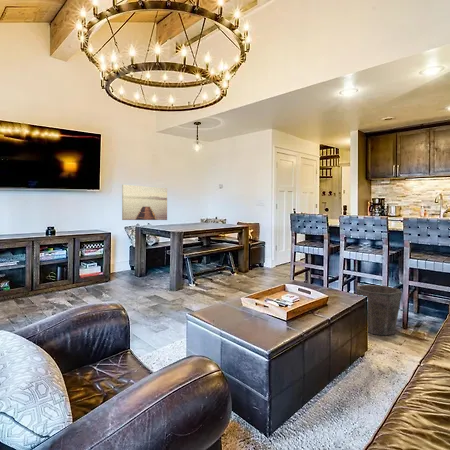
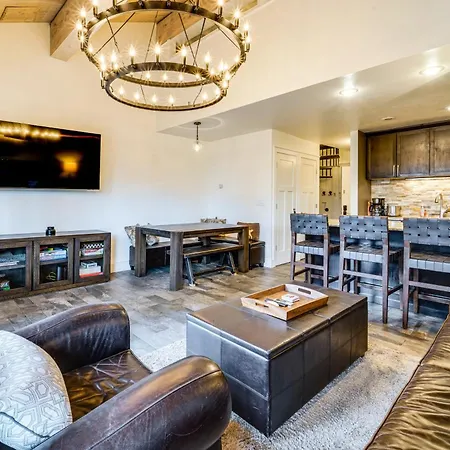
- waste bin [356,284,403,336]
- wall art [121,184,168,221]
